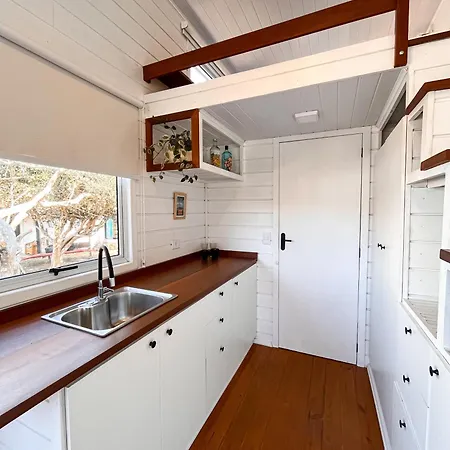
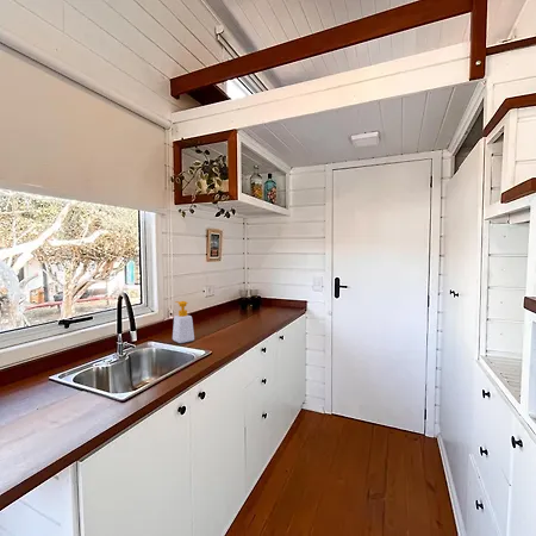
+ soap bottle [172,300,195,344]
